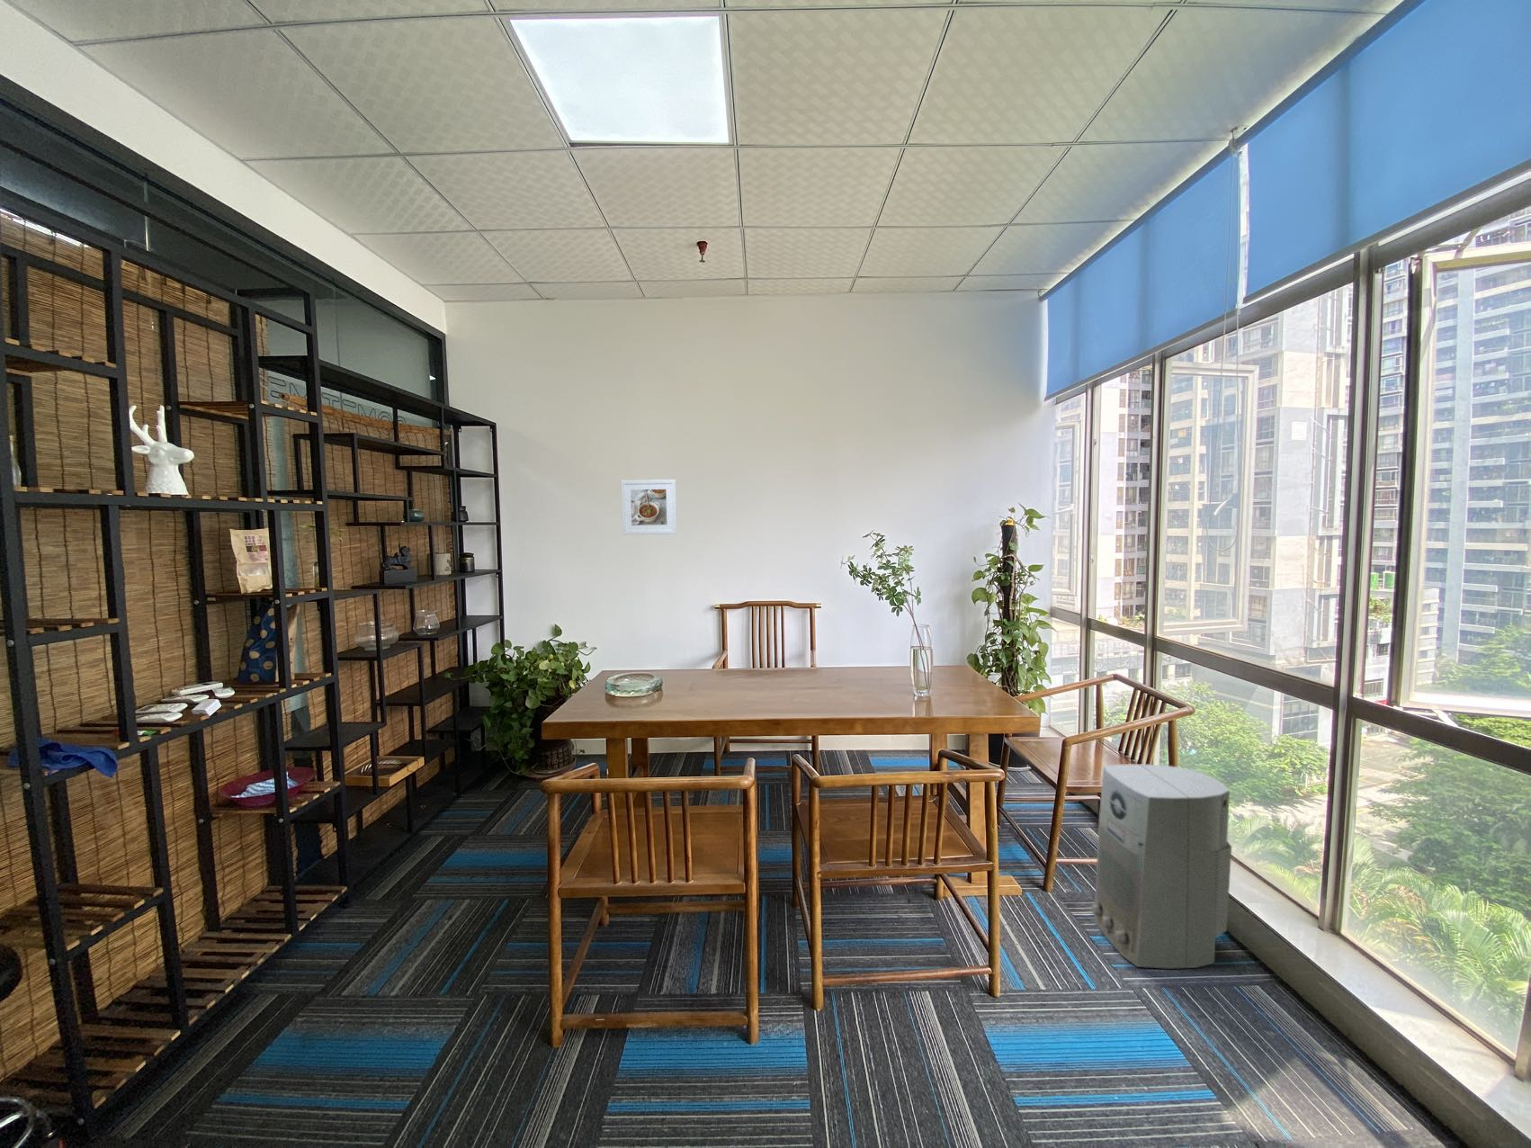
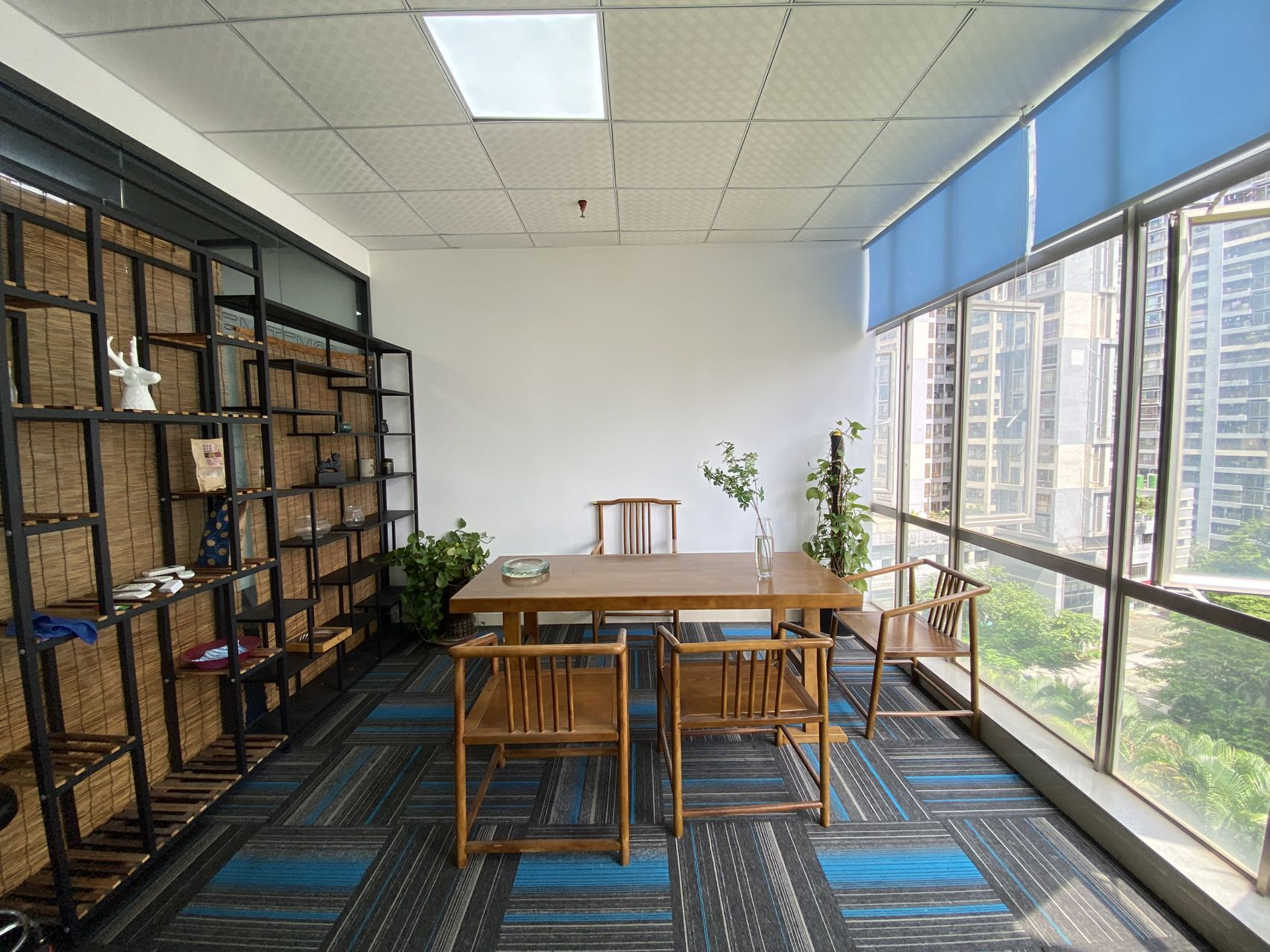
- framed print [620,479,677,535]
- air purifier [1090,763,1232,970]
